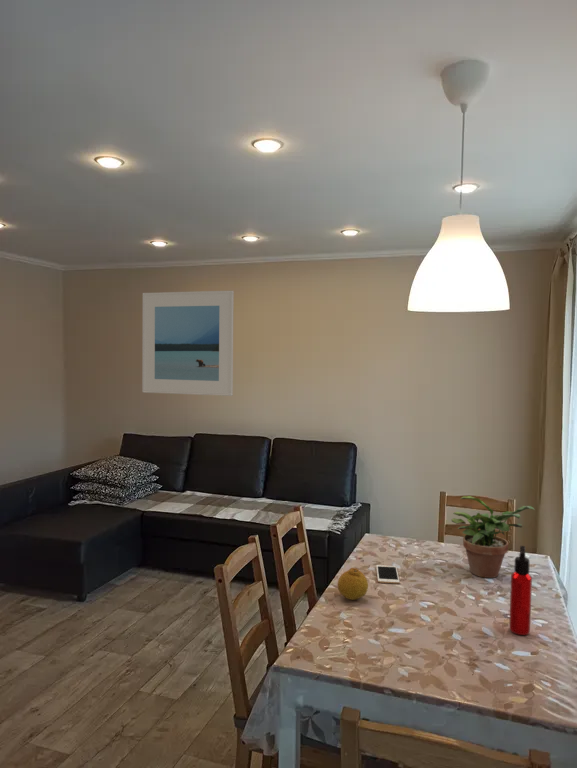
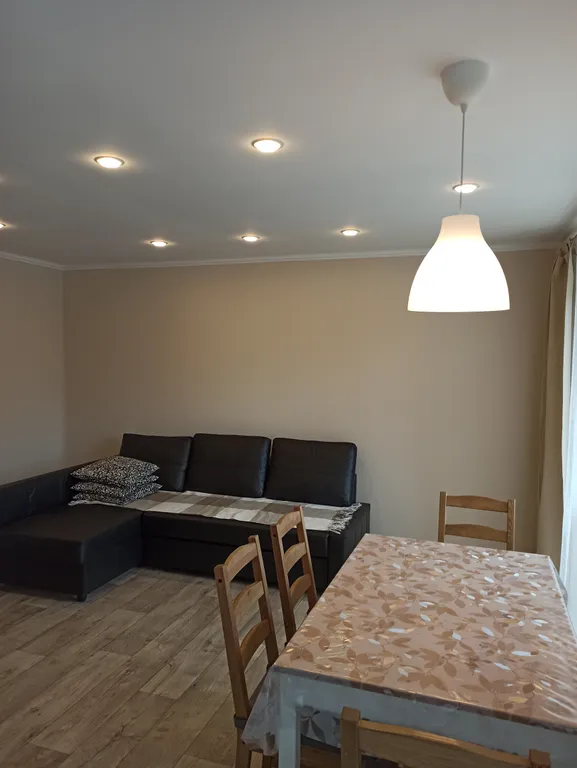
- fruit [336,567,369,601]
- cell phone [375,564,401,584]
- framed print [141,290,235,397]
- water bottle [508,545,533,636]
- potted plant [450,495,536,579]
